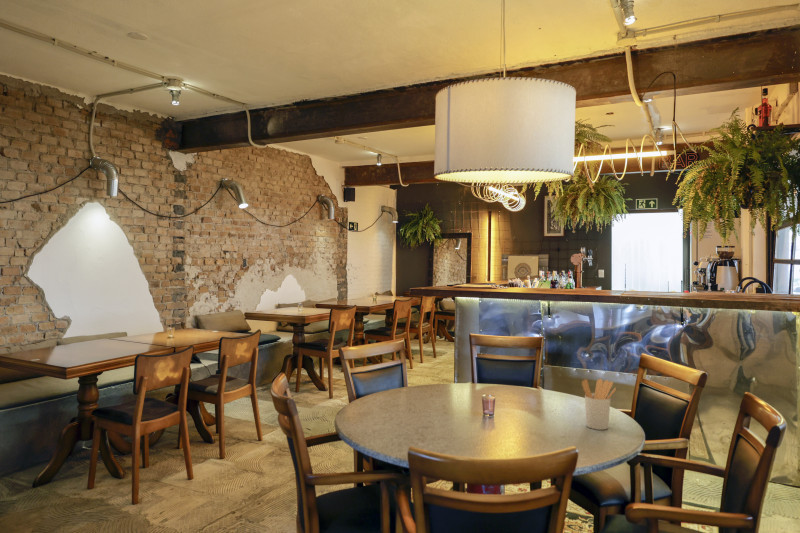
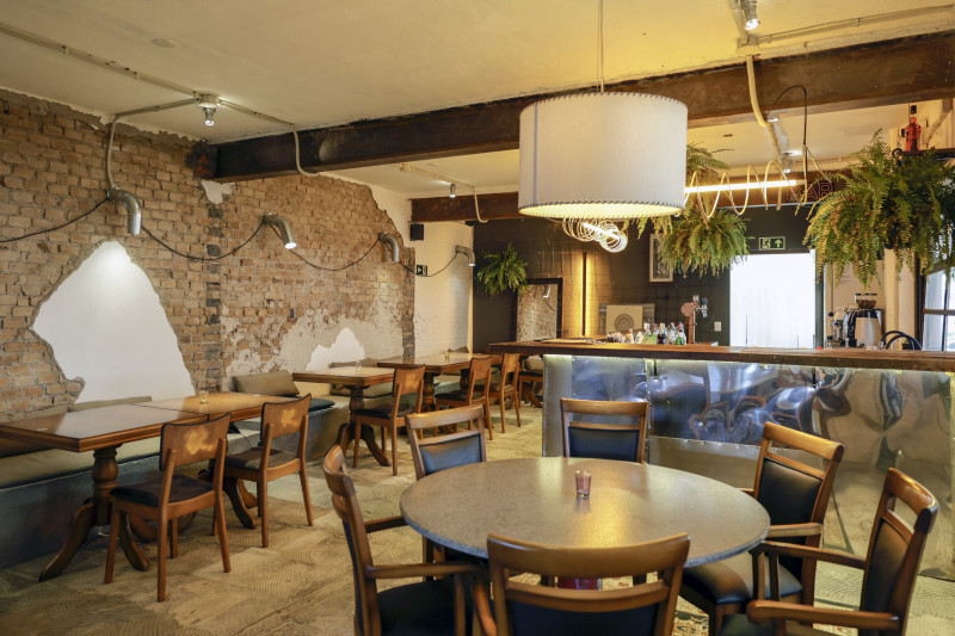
- utensil holder [581,378,617,431]
